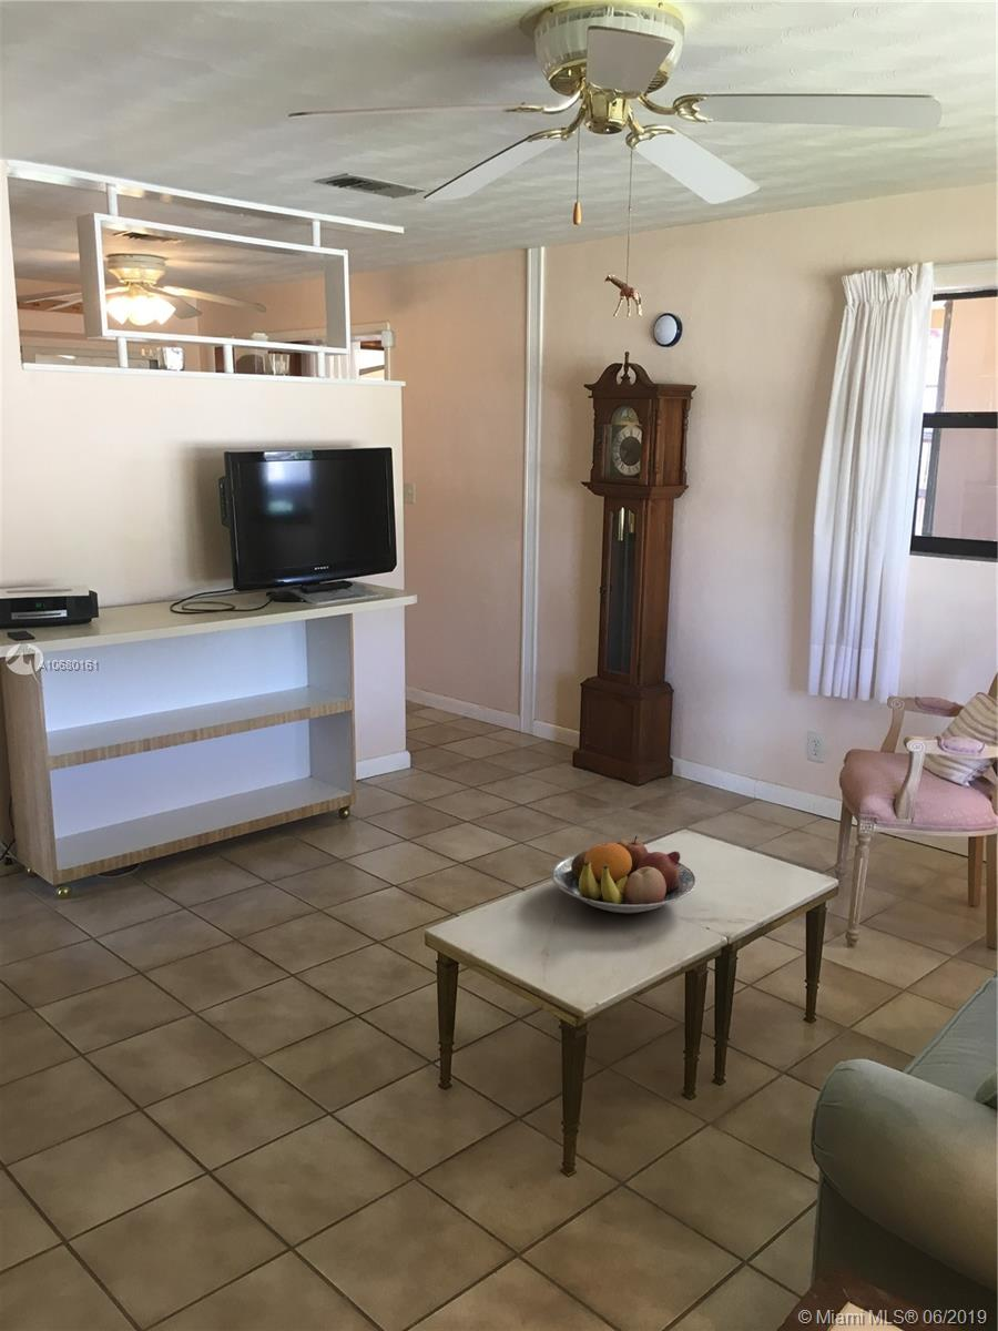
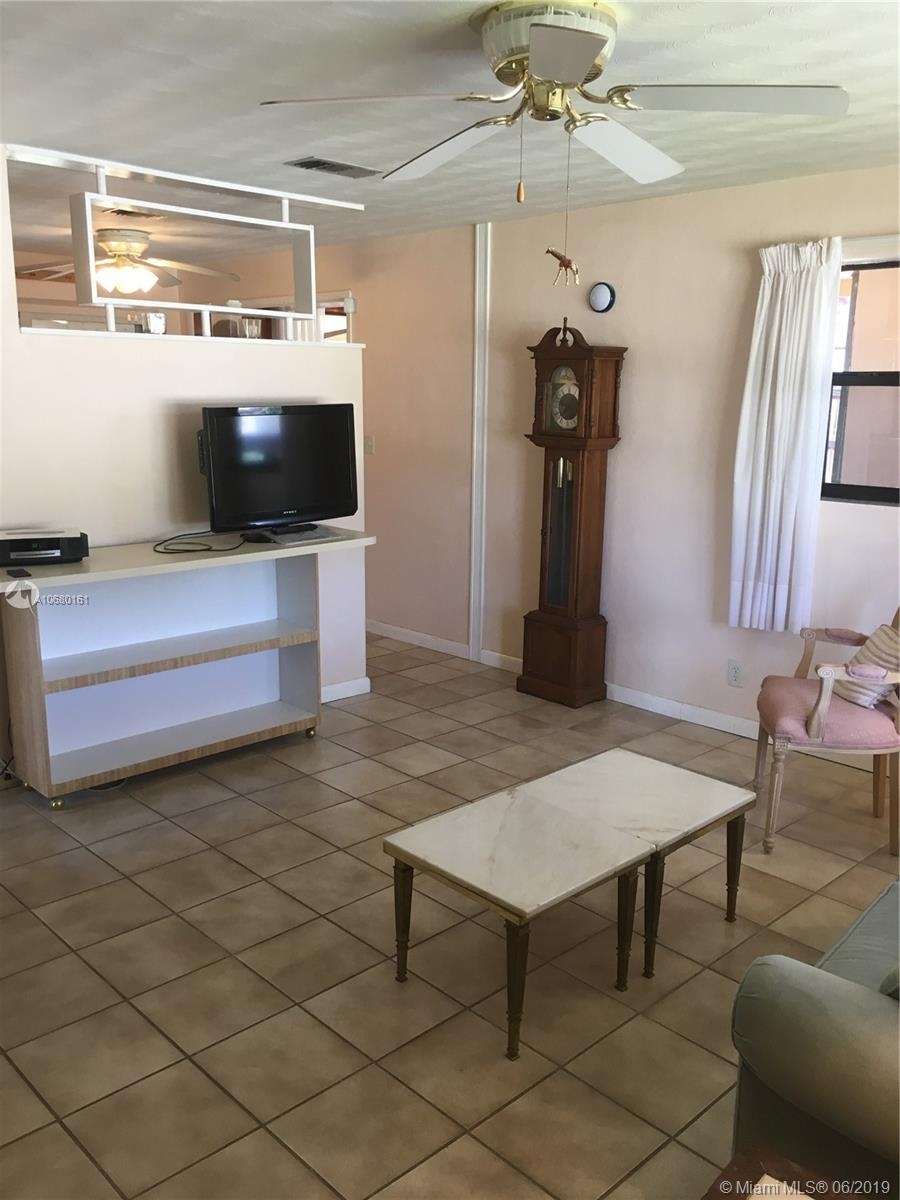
- fruit bowl [550,835,697,914]
